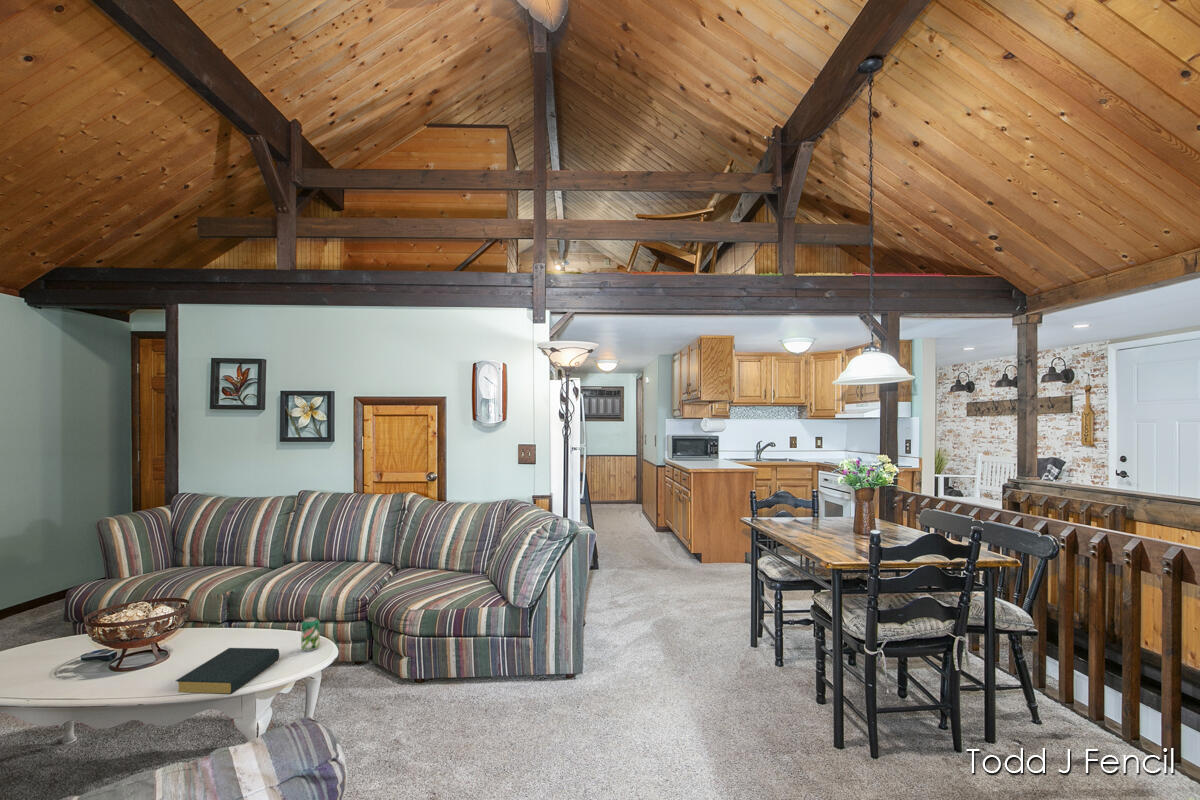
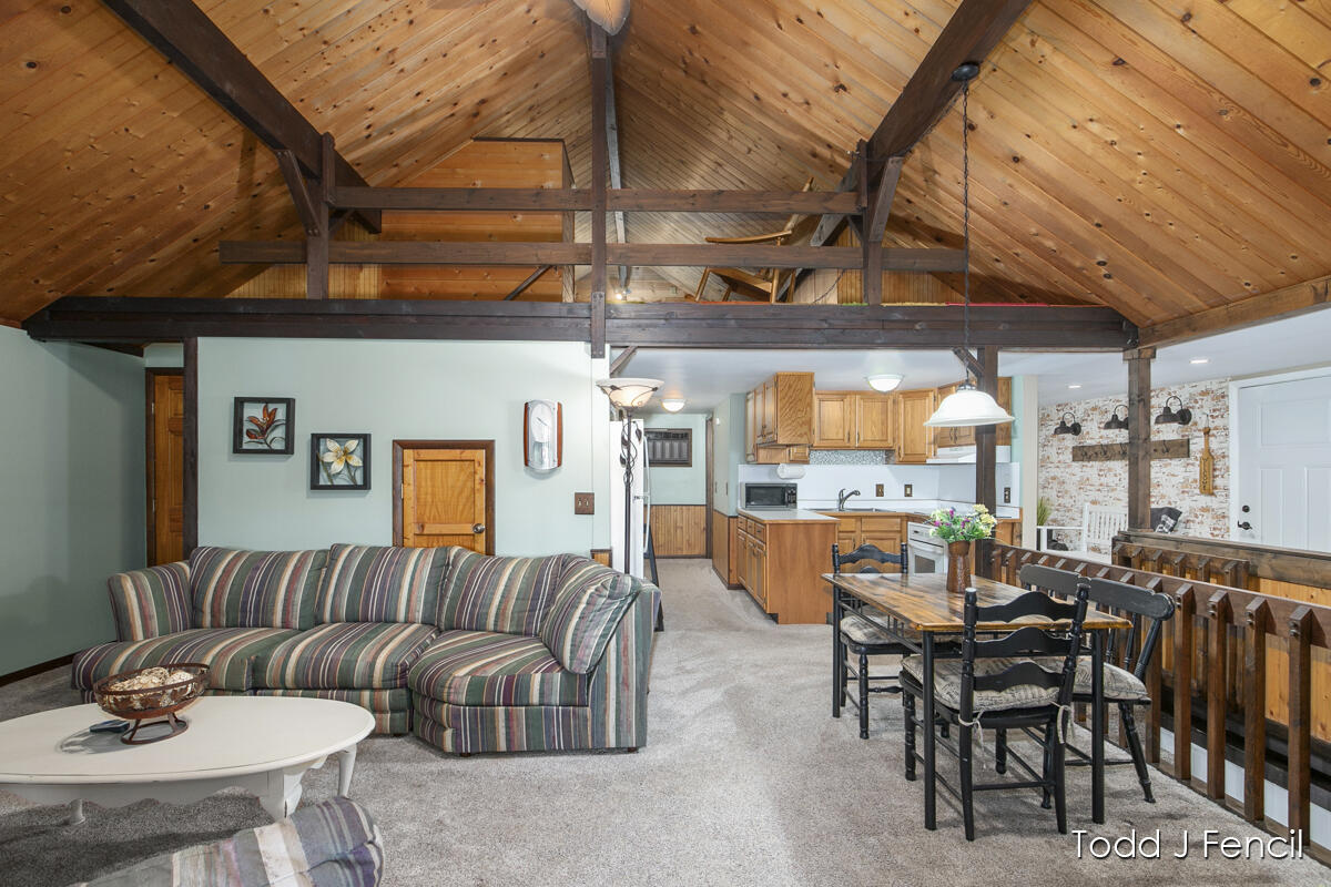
- hardback book [175,647,280,695]
- beverage can [300,616,321,652]
